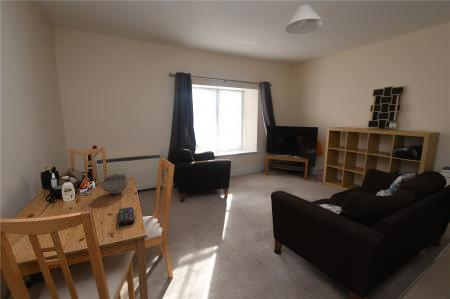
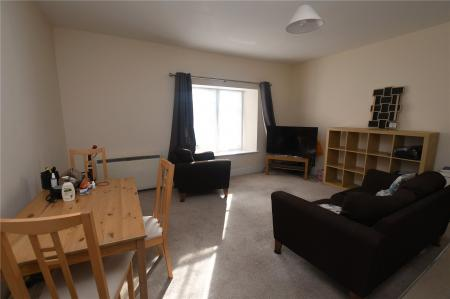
- remote control [117,206,136,227]
- bowl [100,173,129,195]
